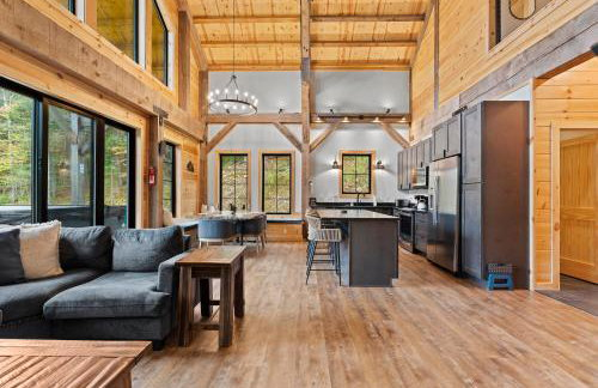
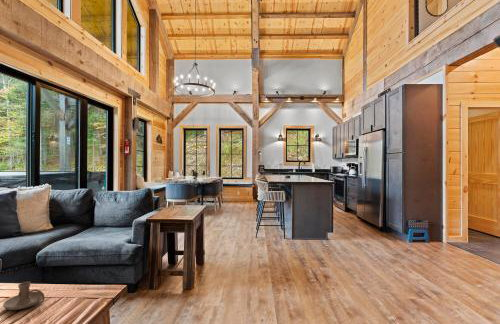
+ candle holder [2,281,46,311]
